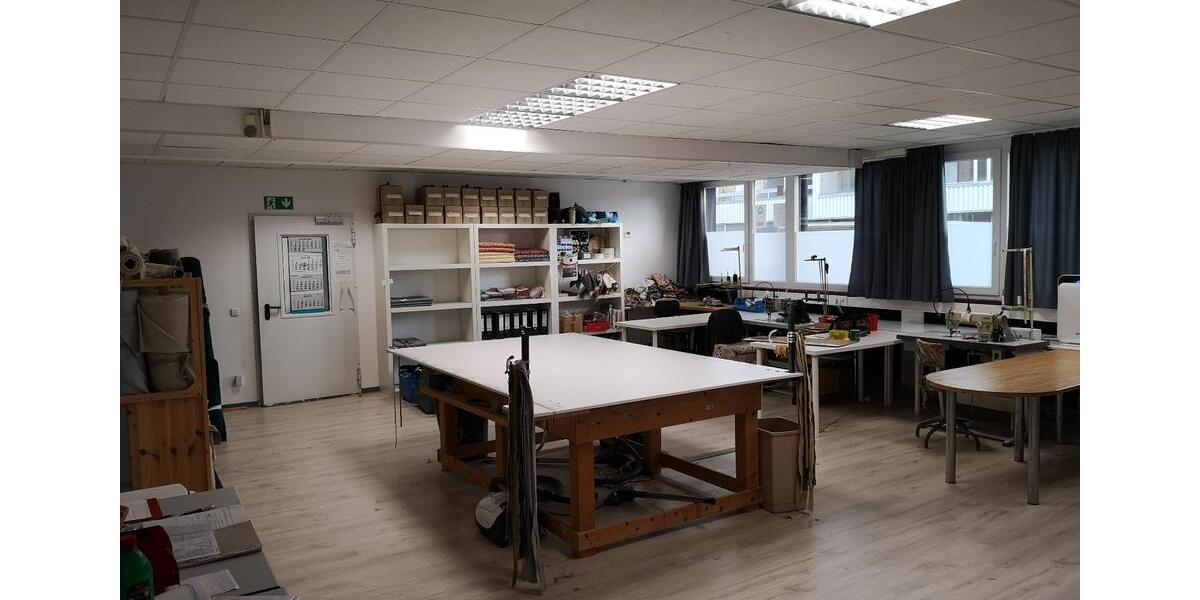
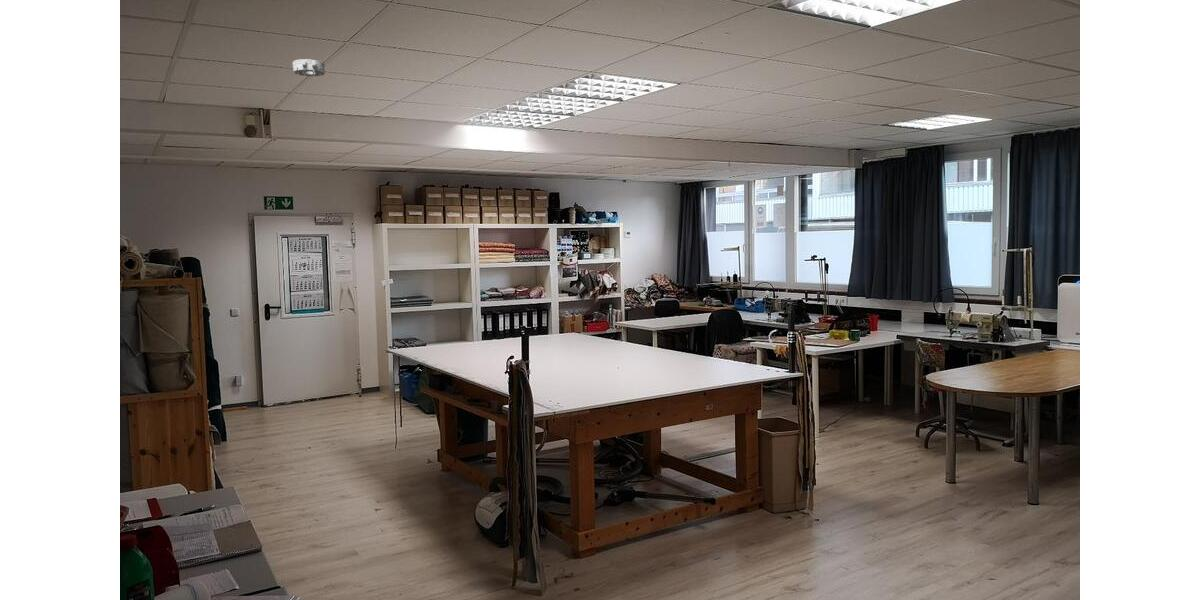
+ smoke detector [292,58,326,77]
